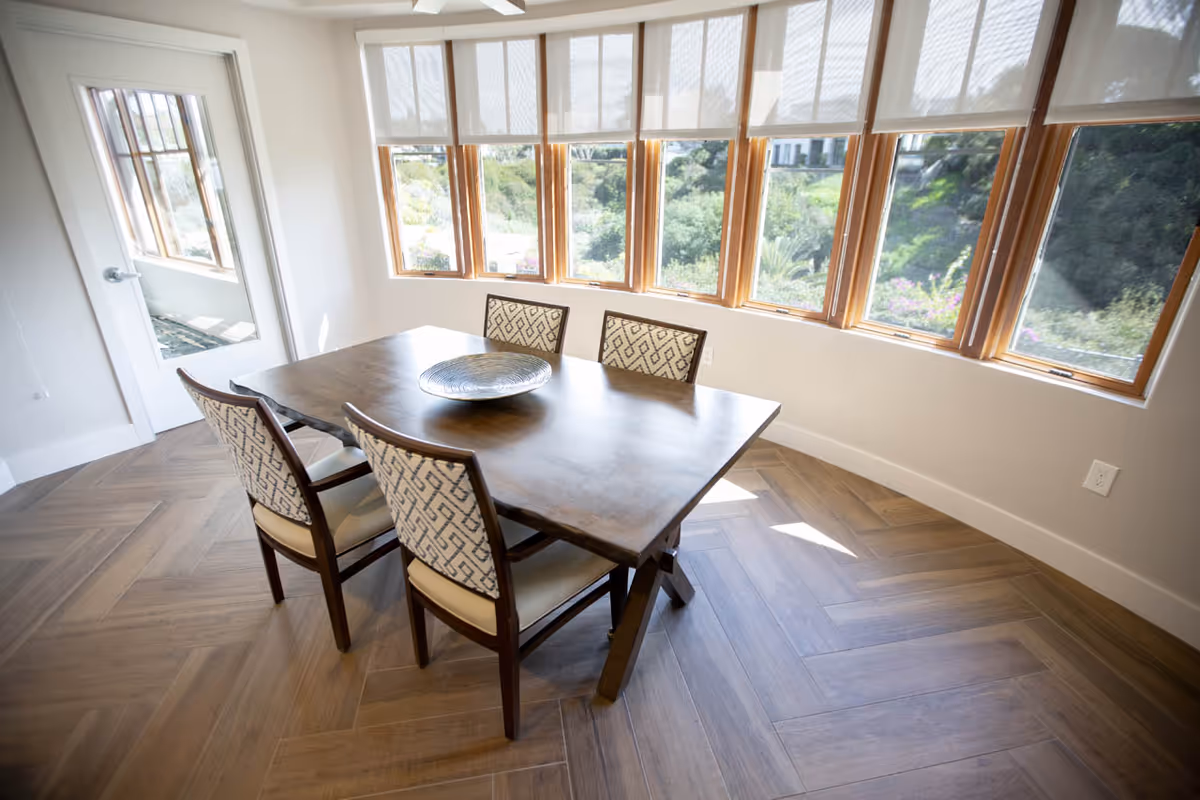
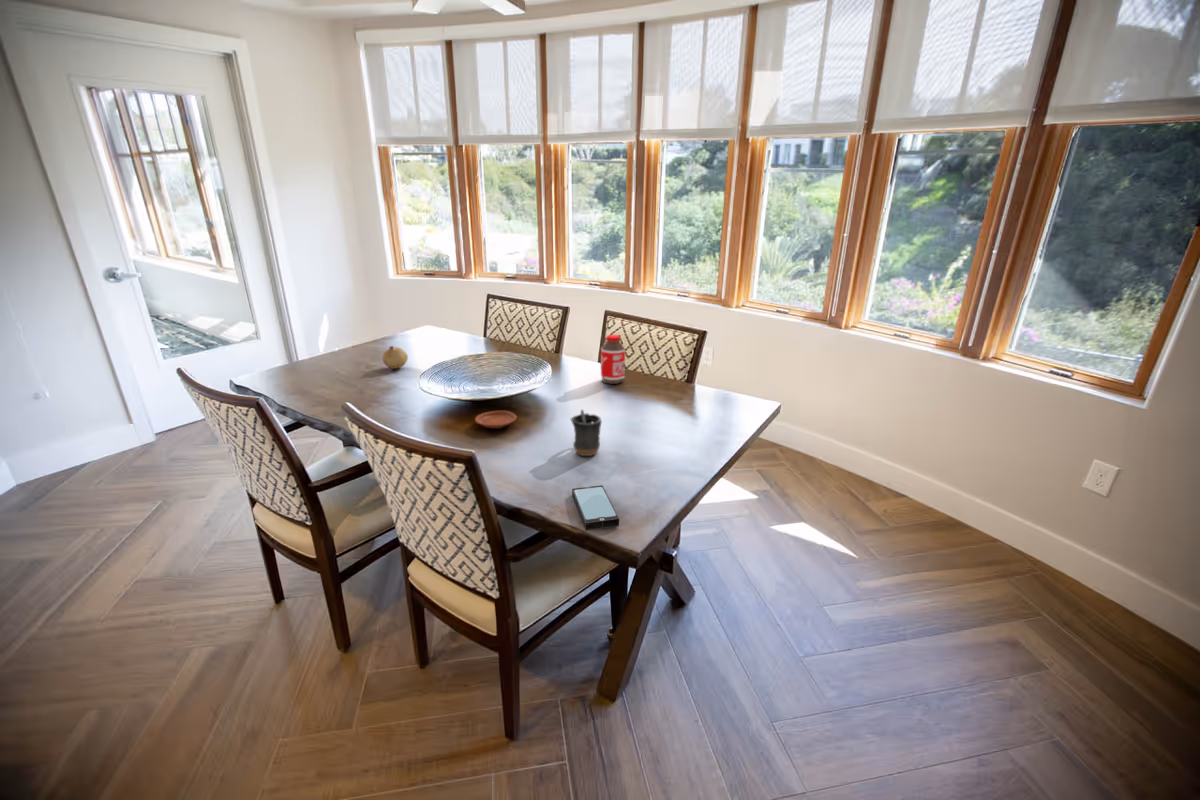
+ mug [570,409,603,457]
+ smartphone [571,484,620,531]
+ bottle [600,334,626,385]
+ fruit [382,345,409,370]
+ plate [474,410,518,429]
